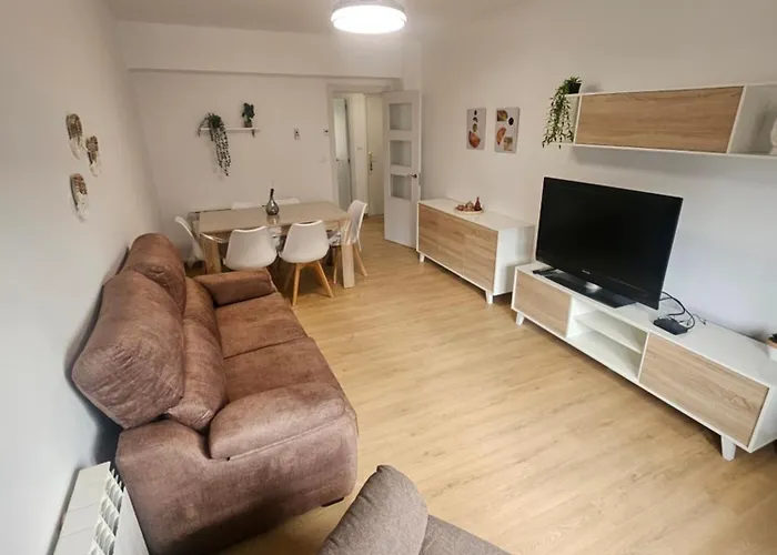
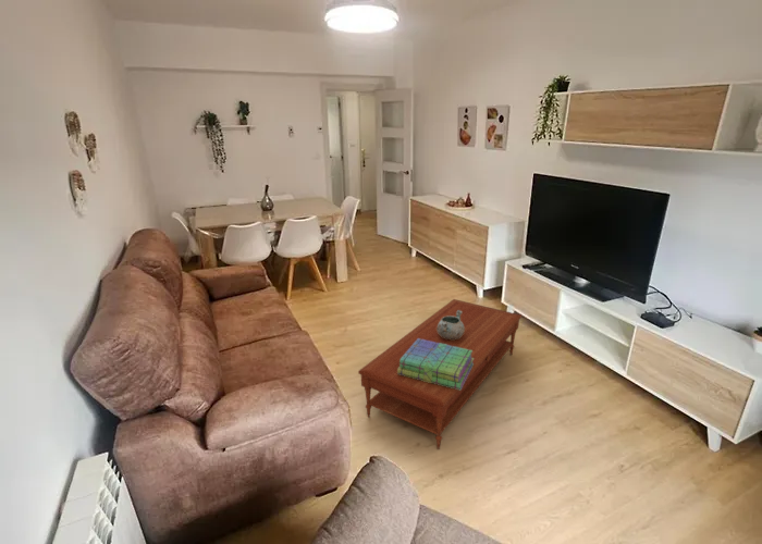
+ stack of books [397,338,474,391]
+ coffee table [357,298,523,450]
+ decorative bowl [437,310,465,339]
